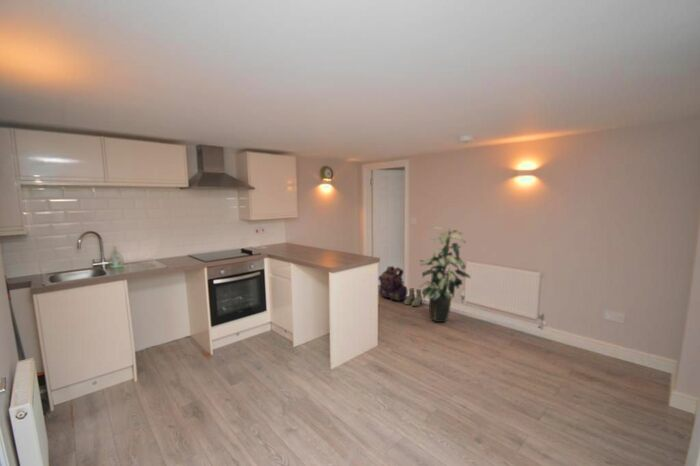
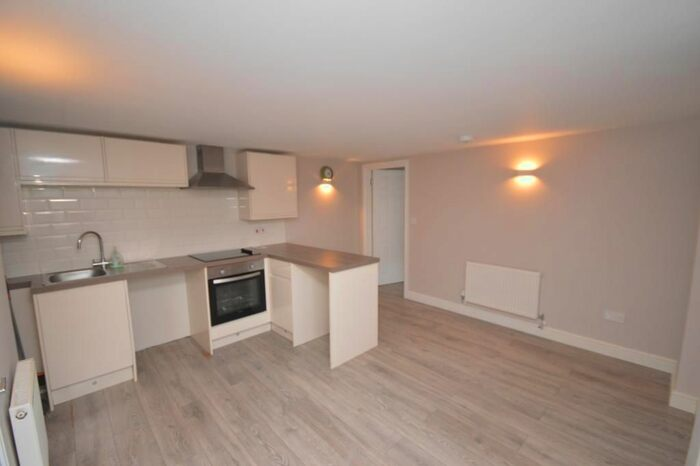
- indoor plant [418,226,472,323]
- boots [403,287,423,307]
- backpack [378,265,408,302]
